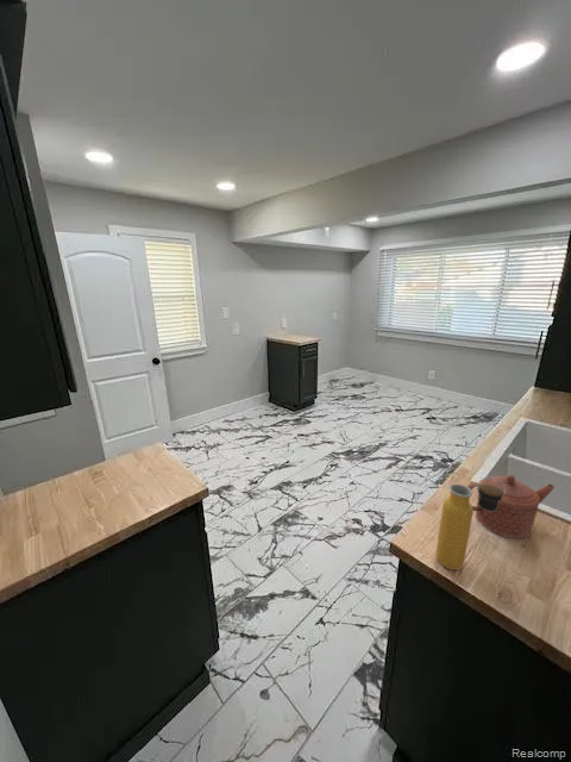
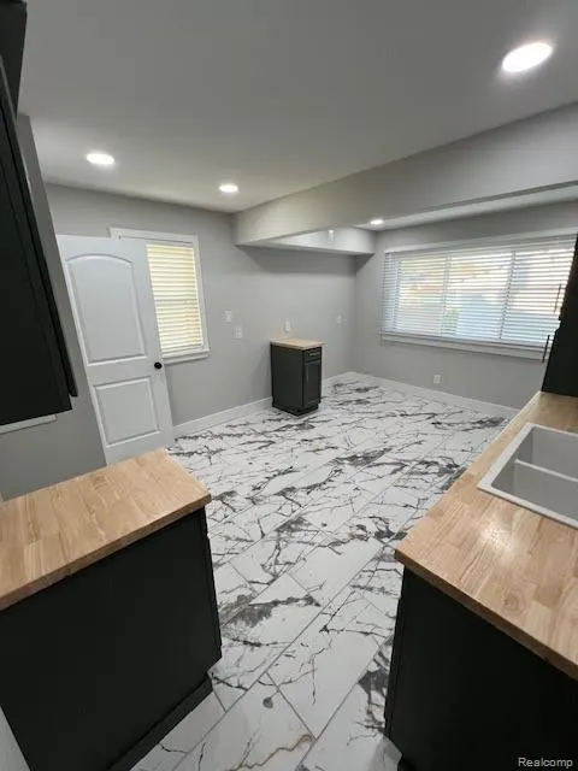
- teapot [466,474,556,539]
- water bottle [434,476,506,572]
